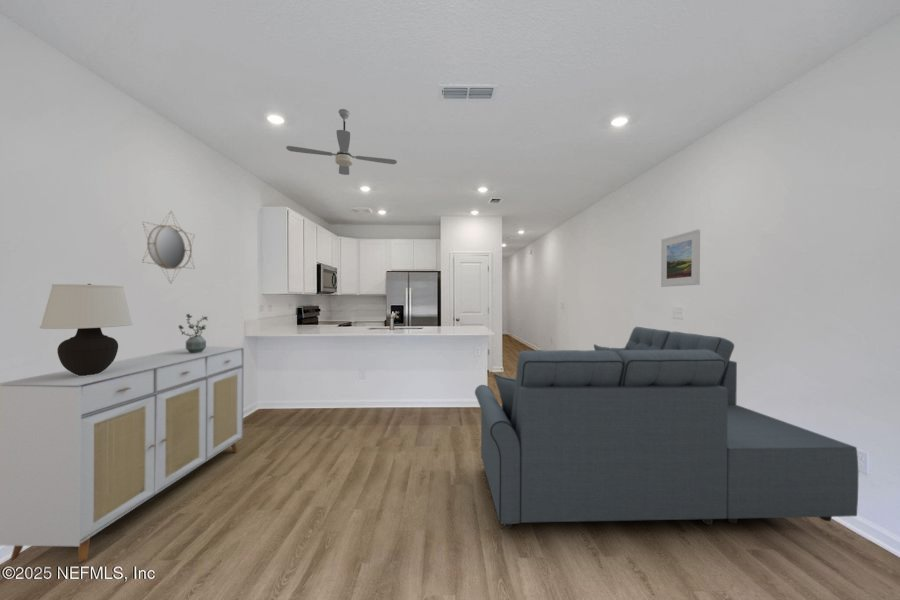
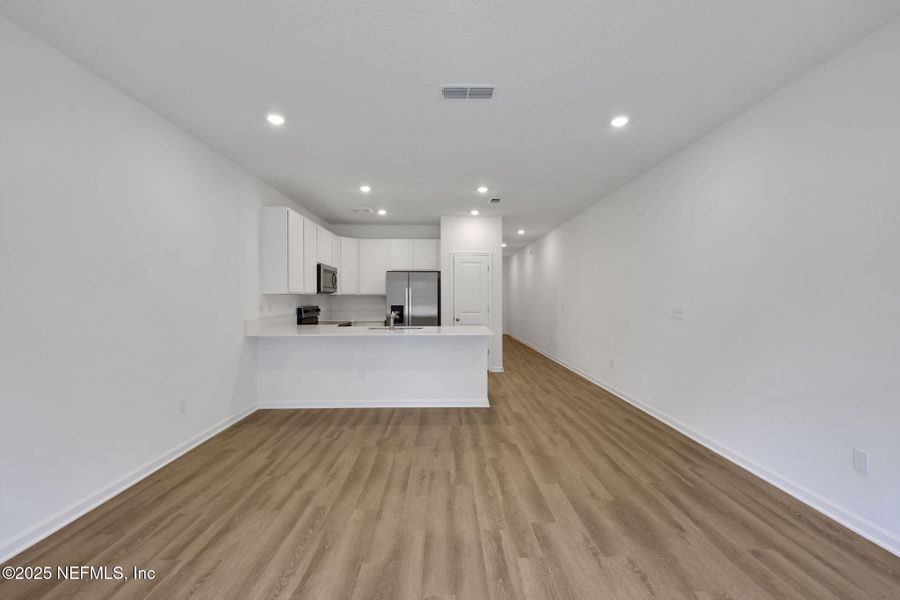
- sofa [474,326,859,530]
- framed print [660,228,701,288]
- table lamp [39,283,134,376]
- home mirror [141,210,196,285]
- ceiling fan [285,108,398,176]
- sideboard [0,345,246,563]
- potted plant [177,313,209,353]
